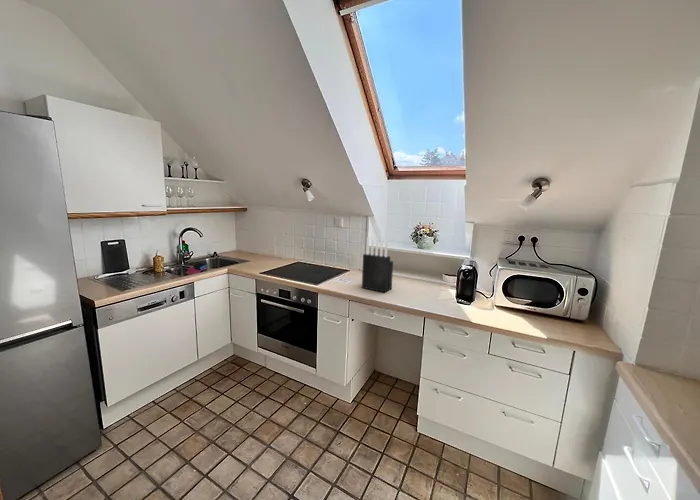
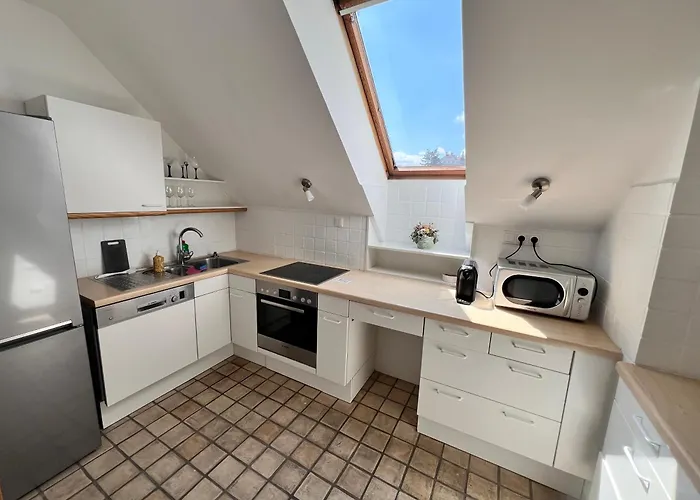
- knife block [361,236,394,293]
